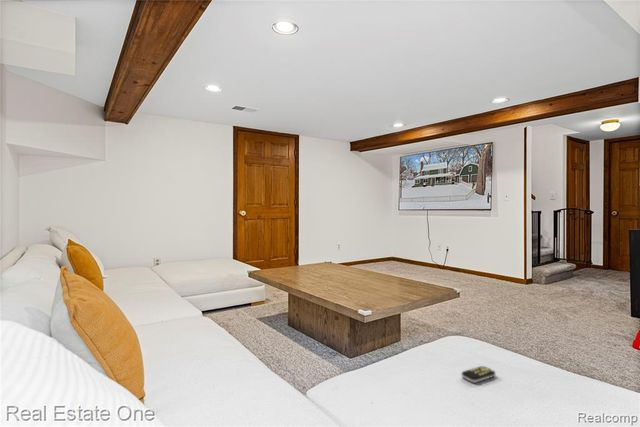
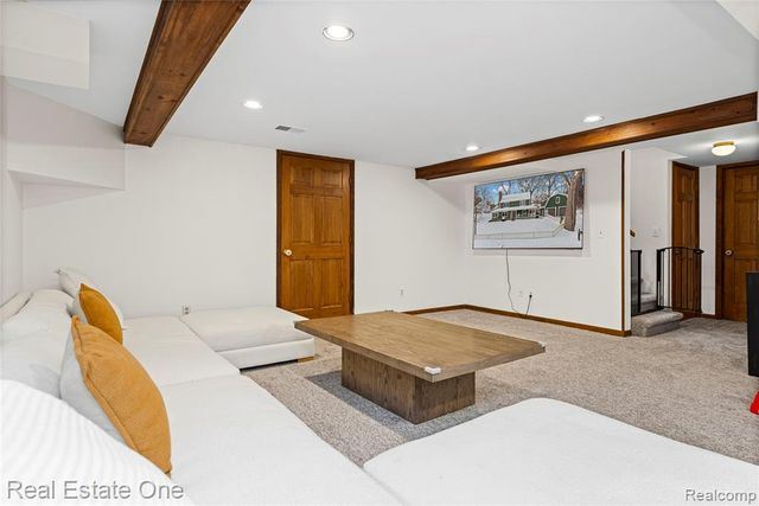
- remote control [461,365,496,384]
